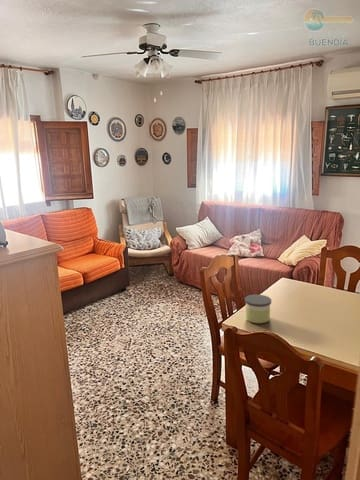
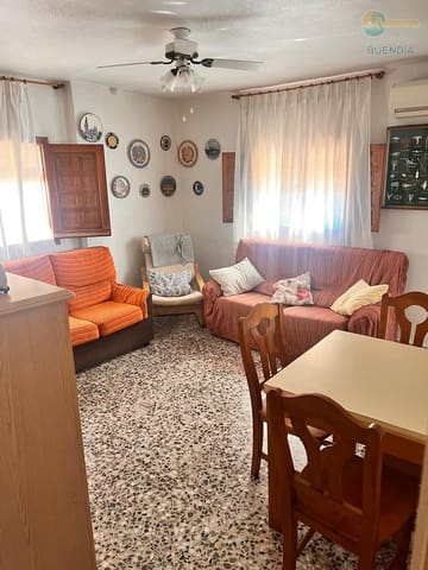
- candle [244,294,272,324]
